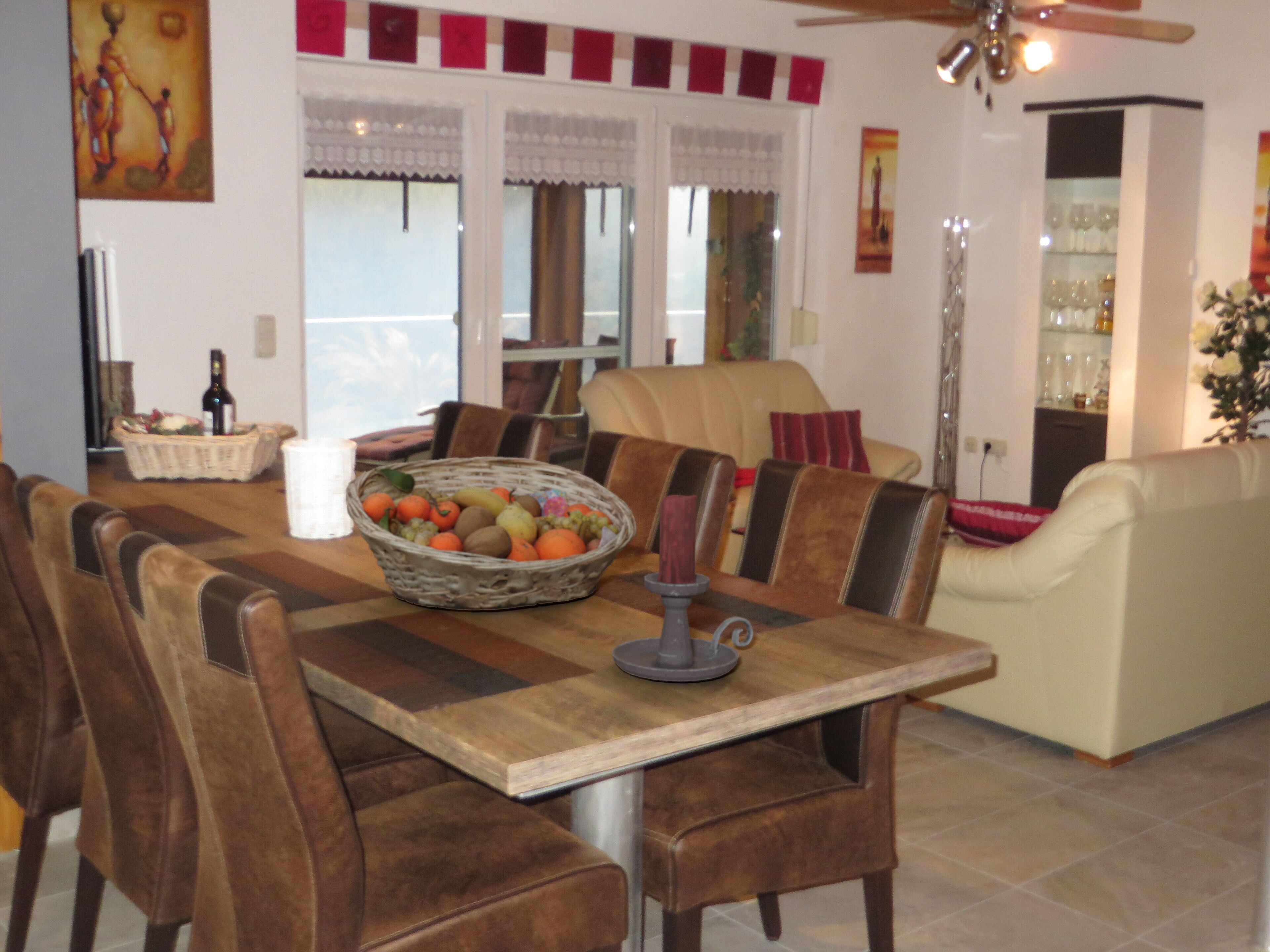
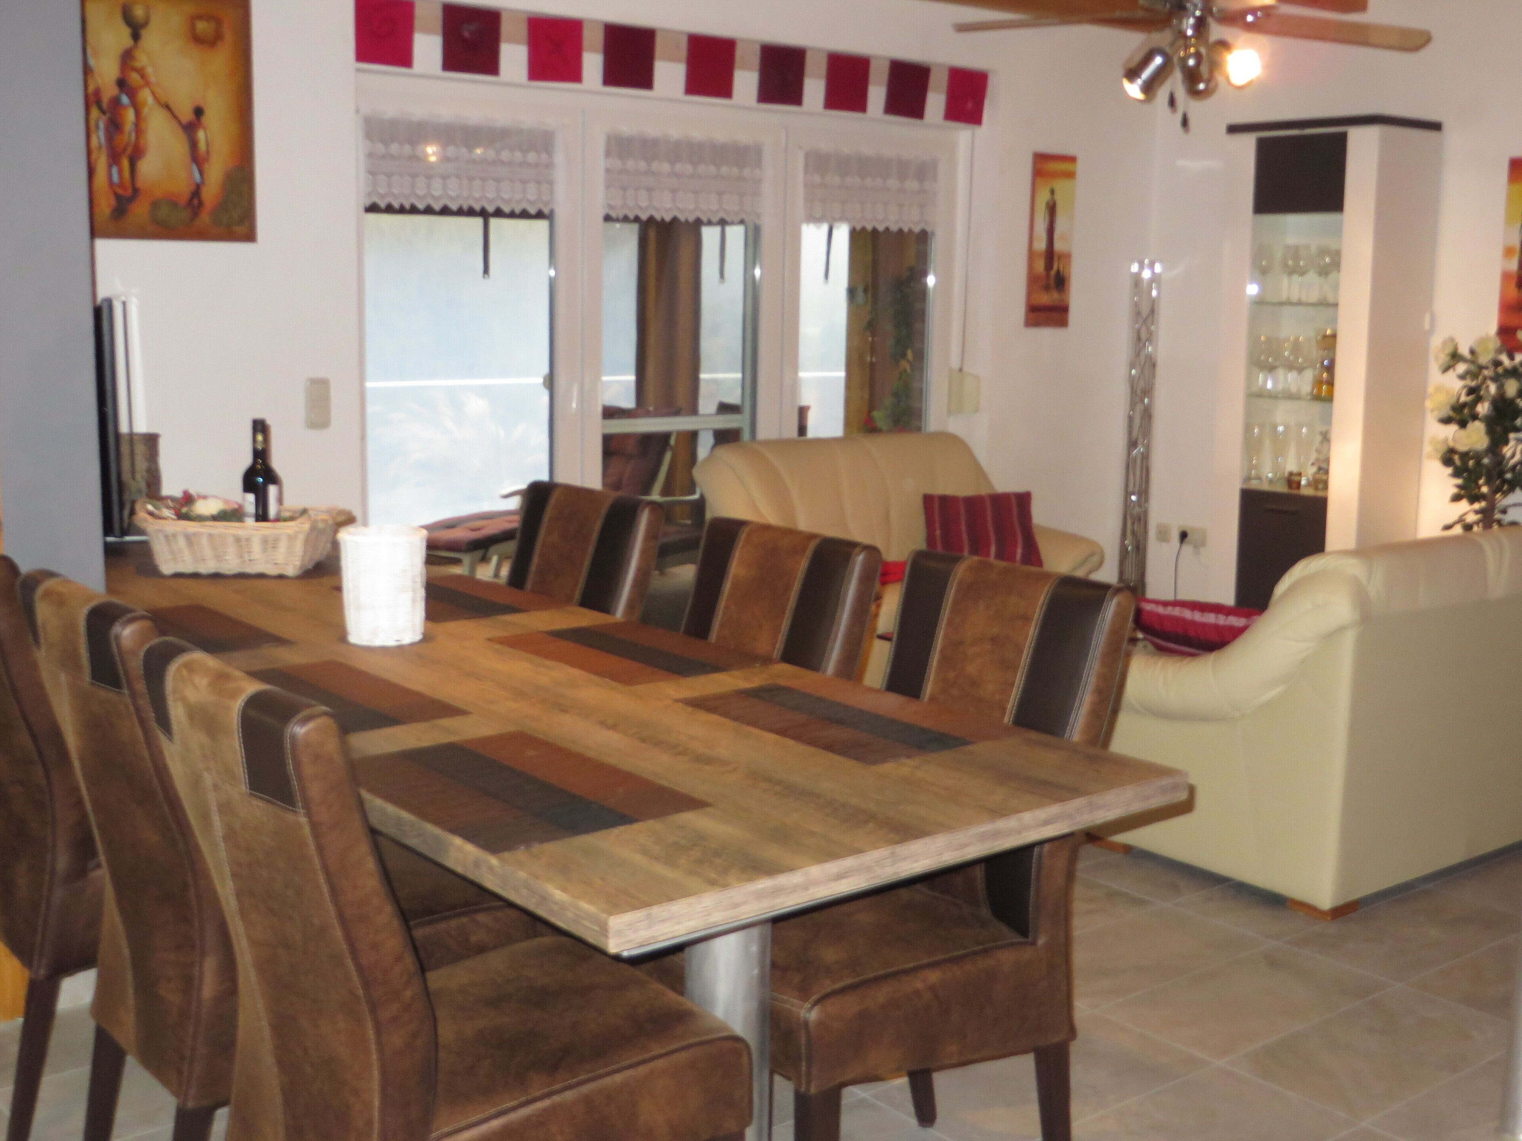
- candle holder [612,493,754,682]
- fruit basket [345,456,637,611]
